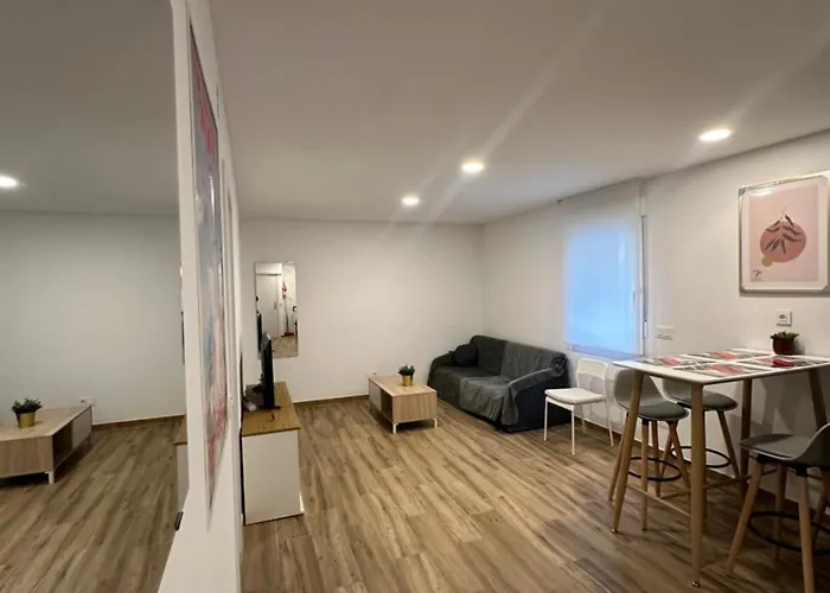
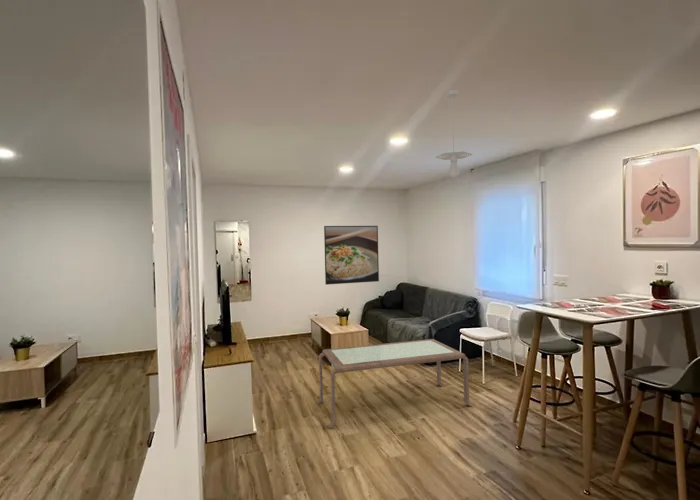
+ pendant light [434,89,474,179]
+ coffee table [316,338,472,429]
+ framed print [323,225,380,286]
